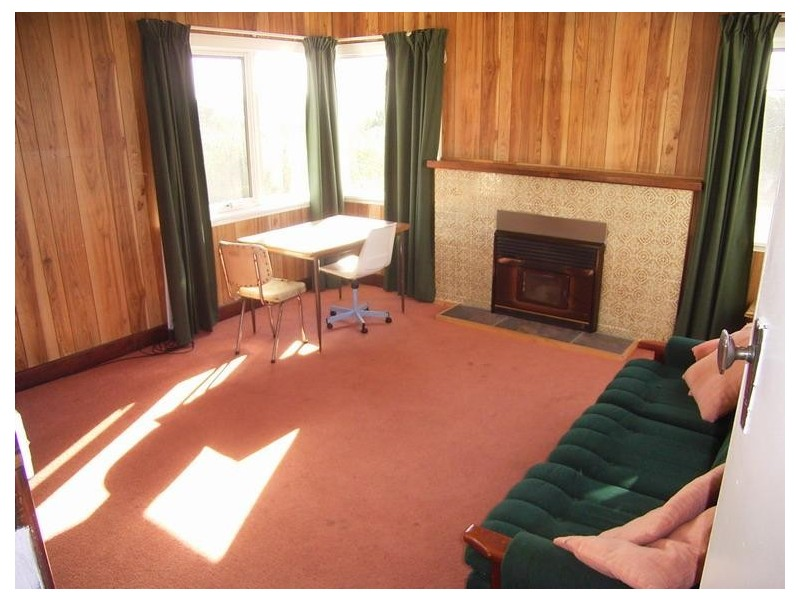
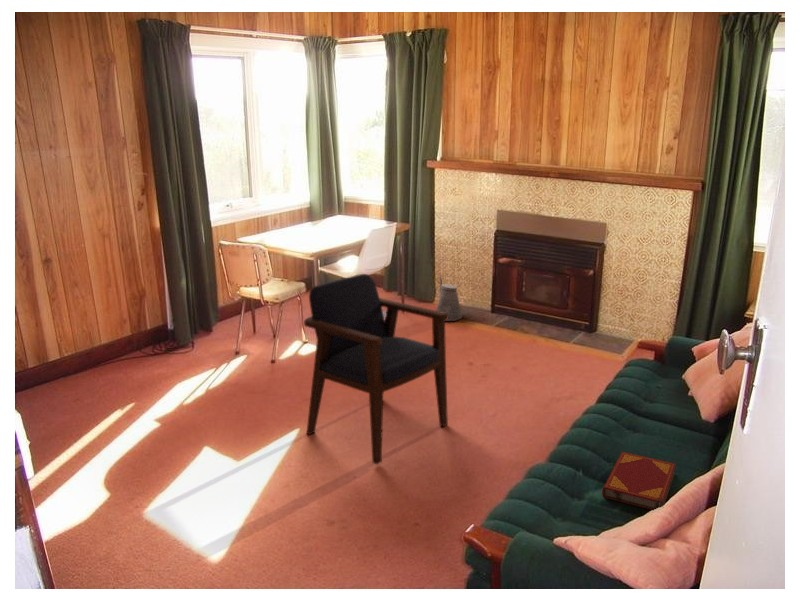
+ watering can [435,273,463,322]
+ armchair [303,273,449,466]
+ hardback book [601,451,677,511]
